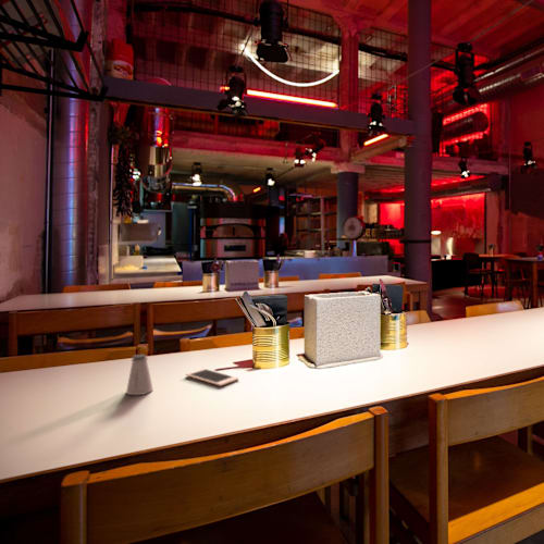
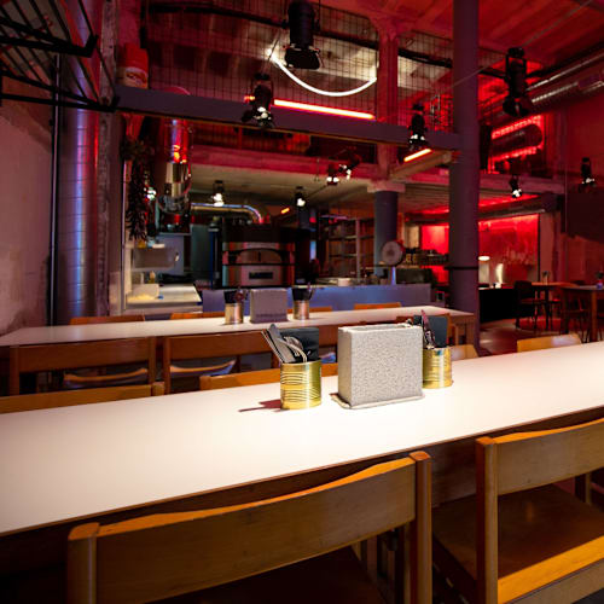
- saltshaker [125,354,154,396]
- cell phone [185,368,239,387]
